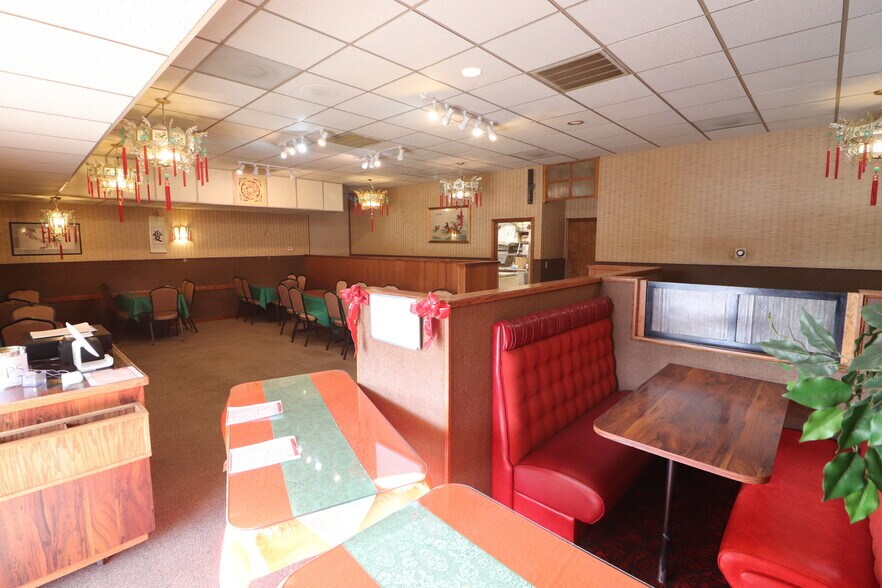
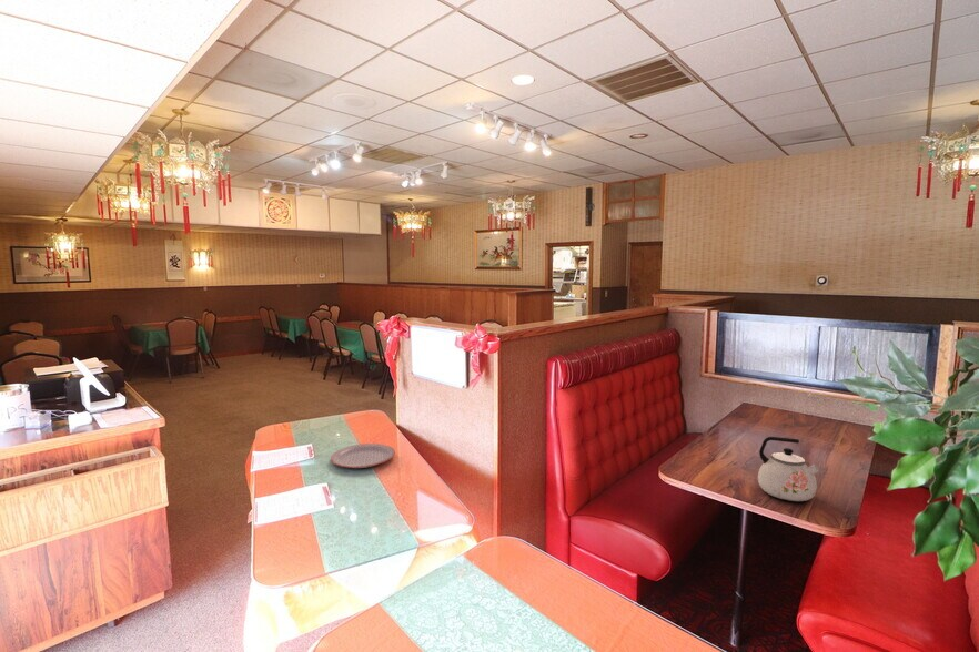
+ plate [330,442,396,469]
+ kettle [757,436,820,502]
